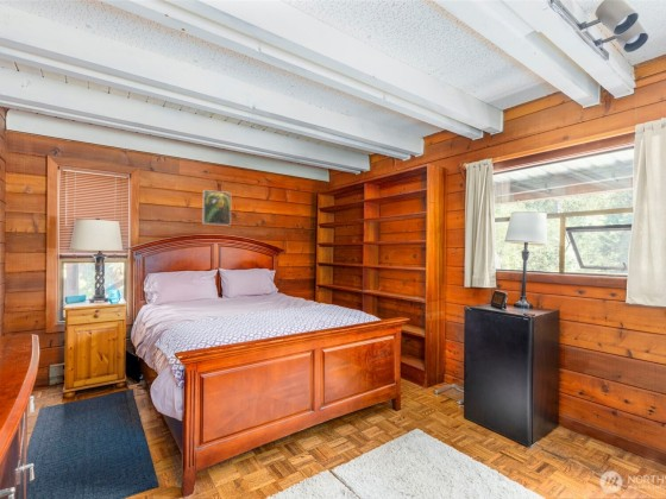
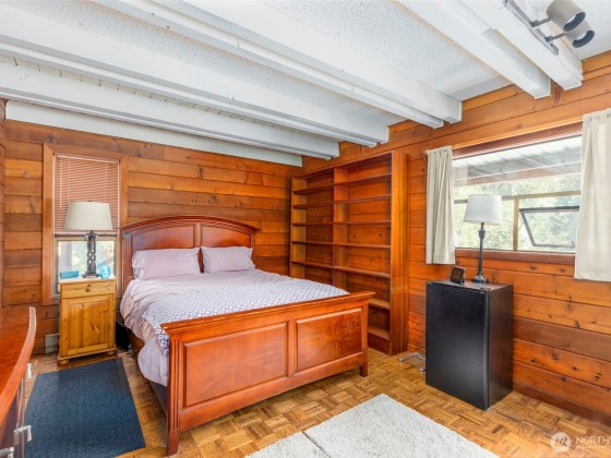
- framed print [201,189,232,227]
